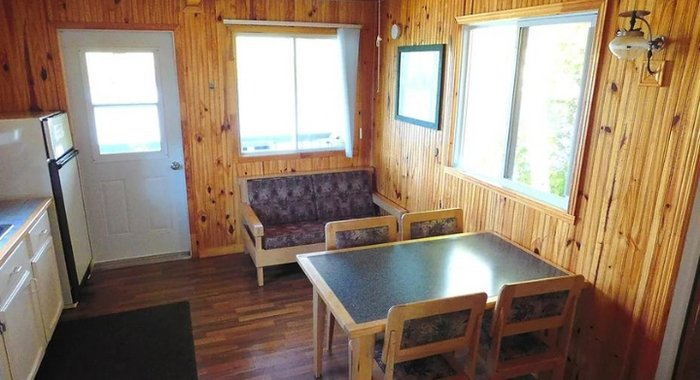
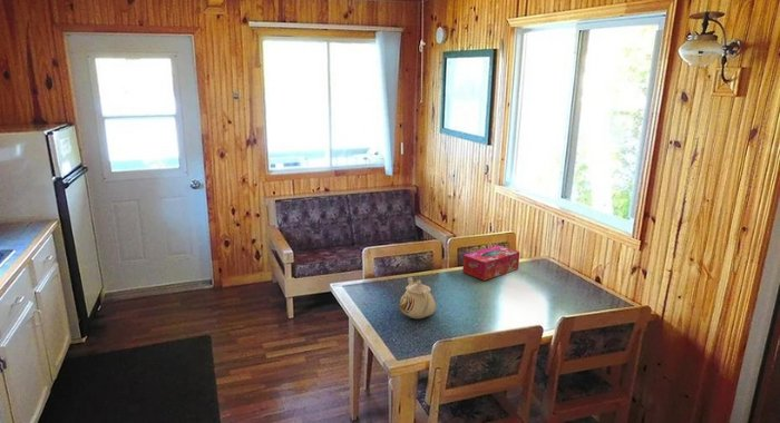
+ tissue box [461,244,520,282]
+ teapot [398,276,437,319]
